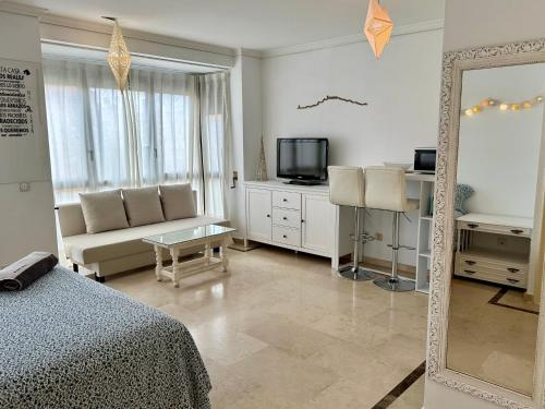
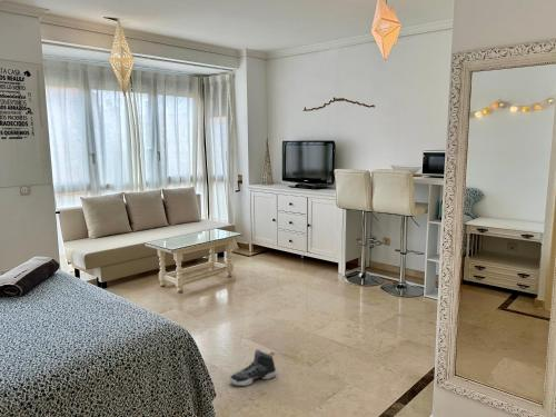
+ sneaker [228,348,277,387]
